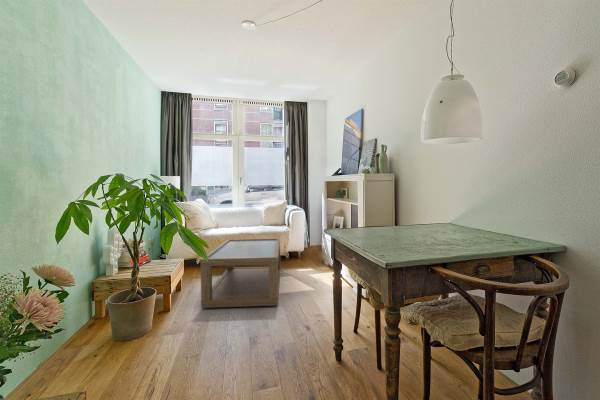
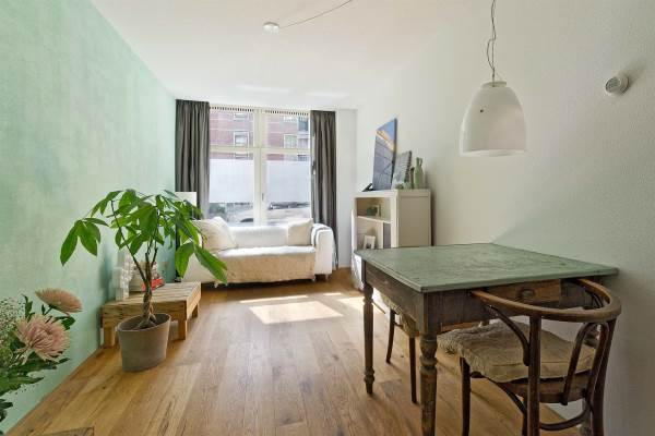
- coffee table [199,237,282,309]
